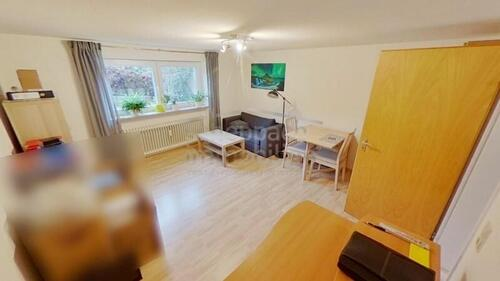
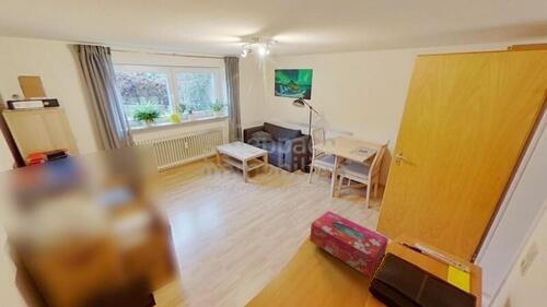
+ tissue box [309,210,389,279]
